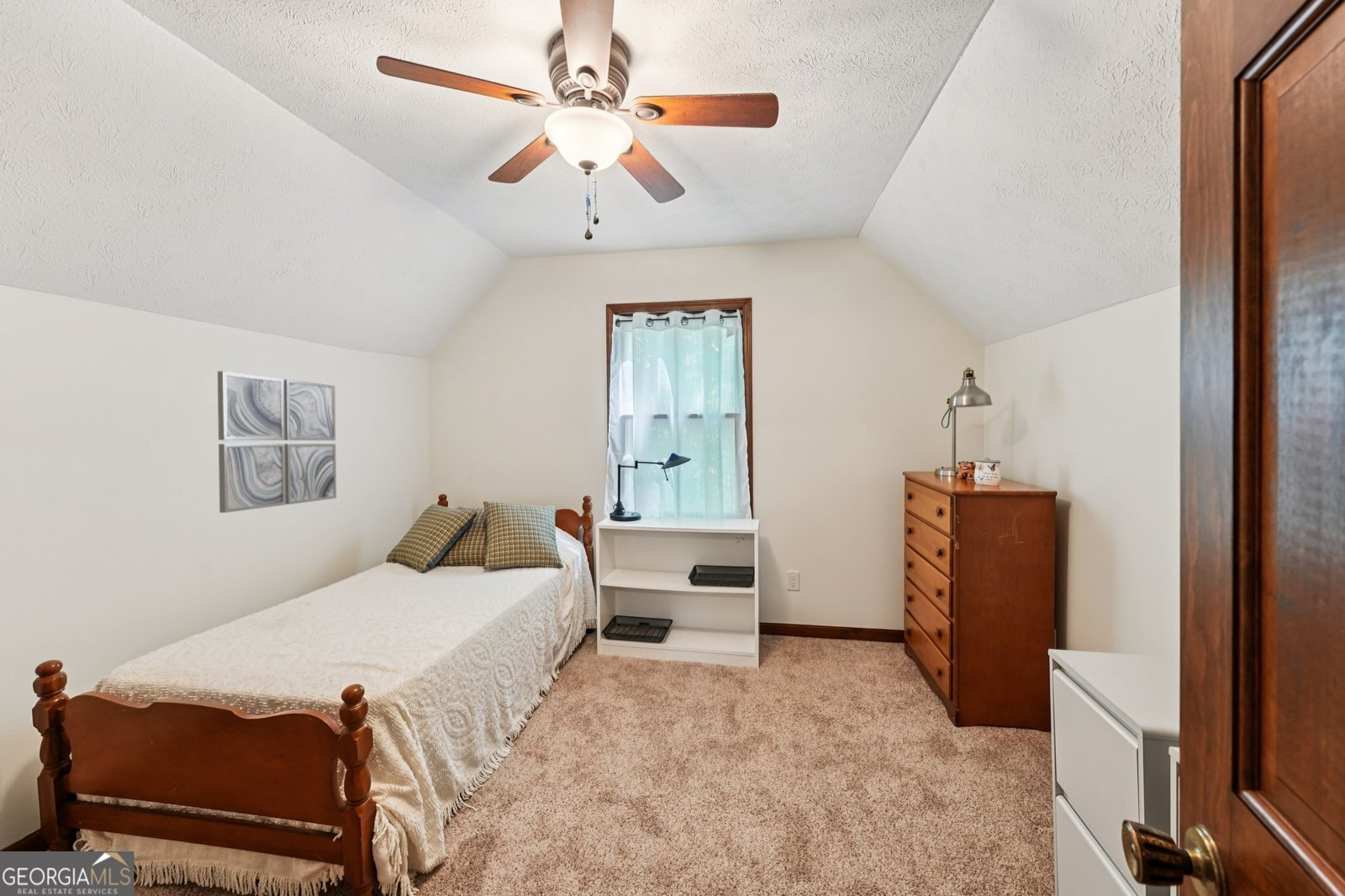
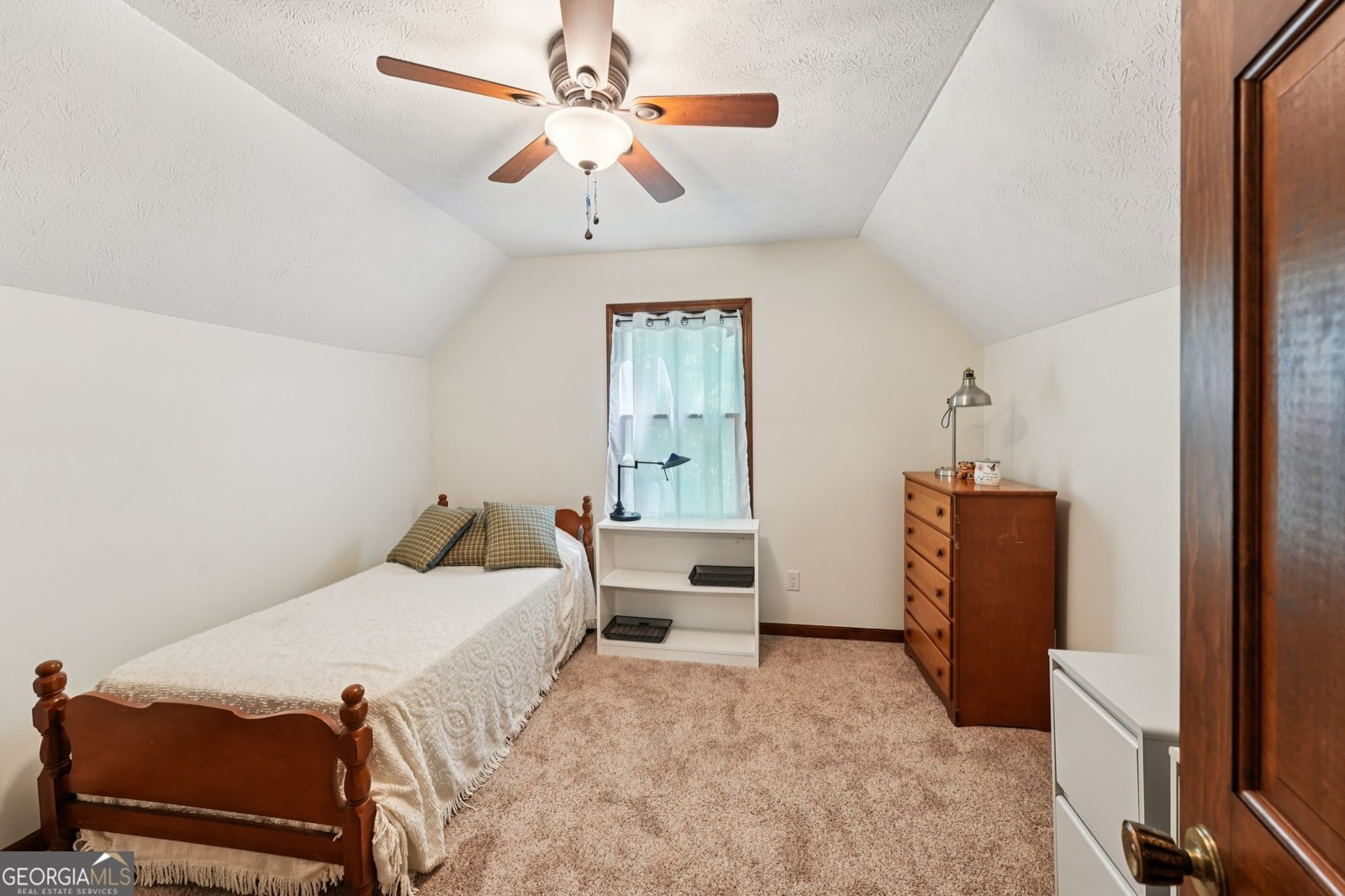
- wall art [217,370,337,514]
